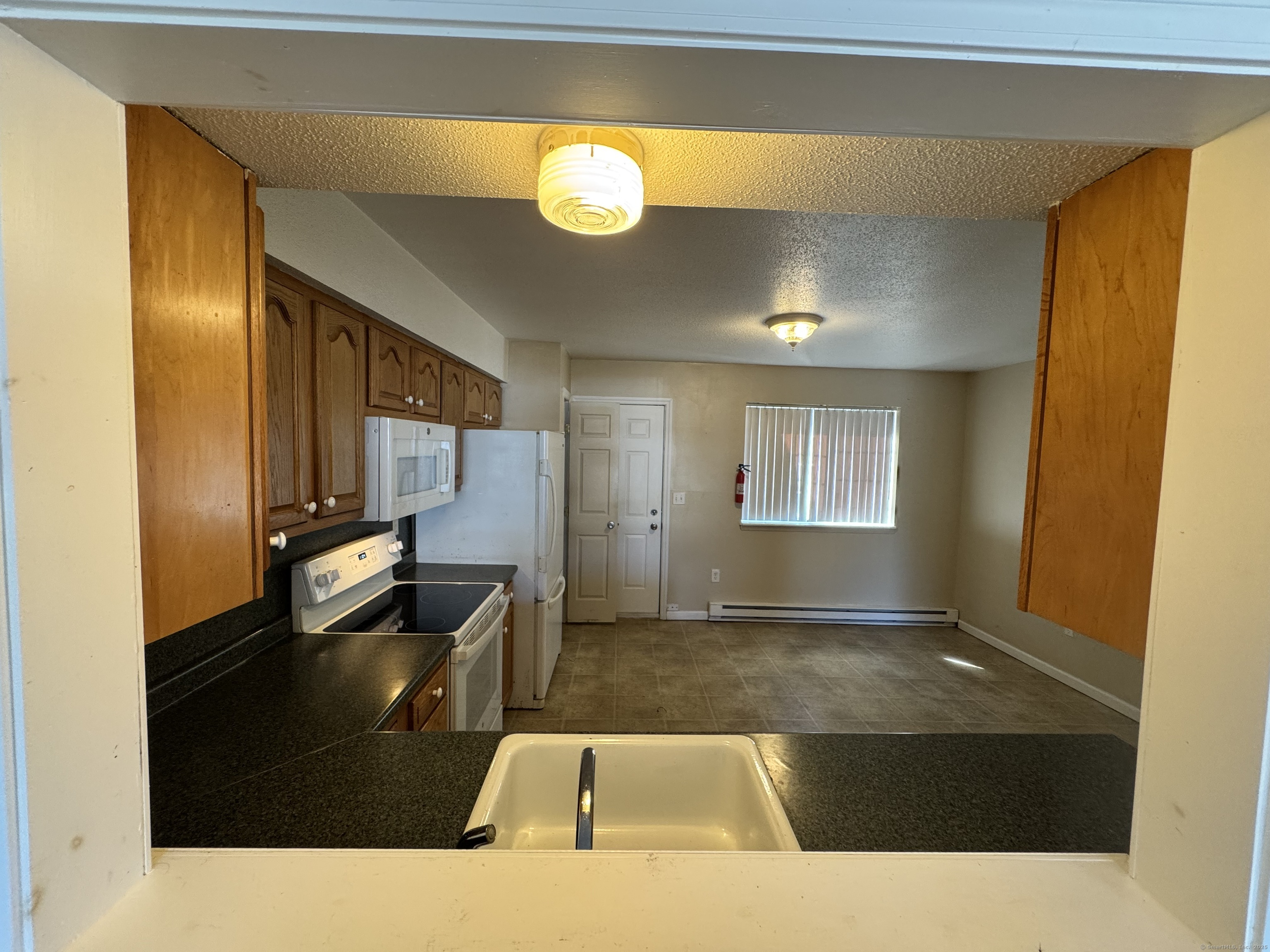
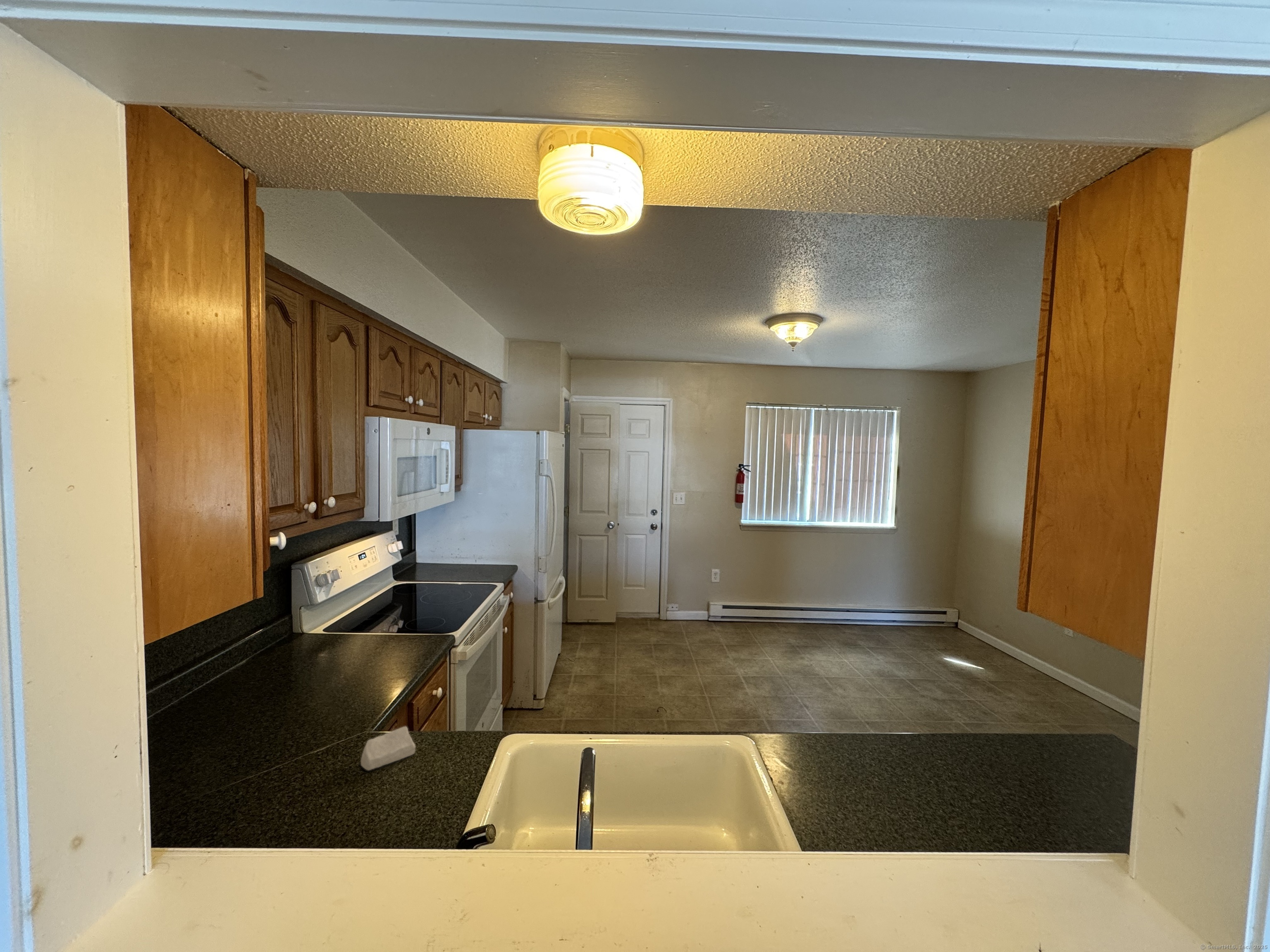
+ soap bar [360,726,416,771]
